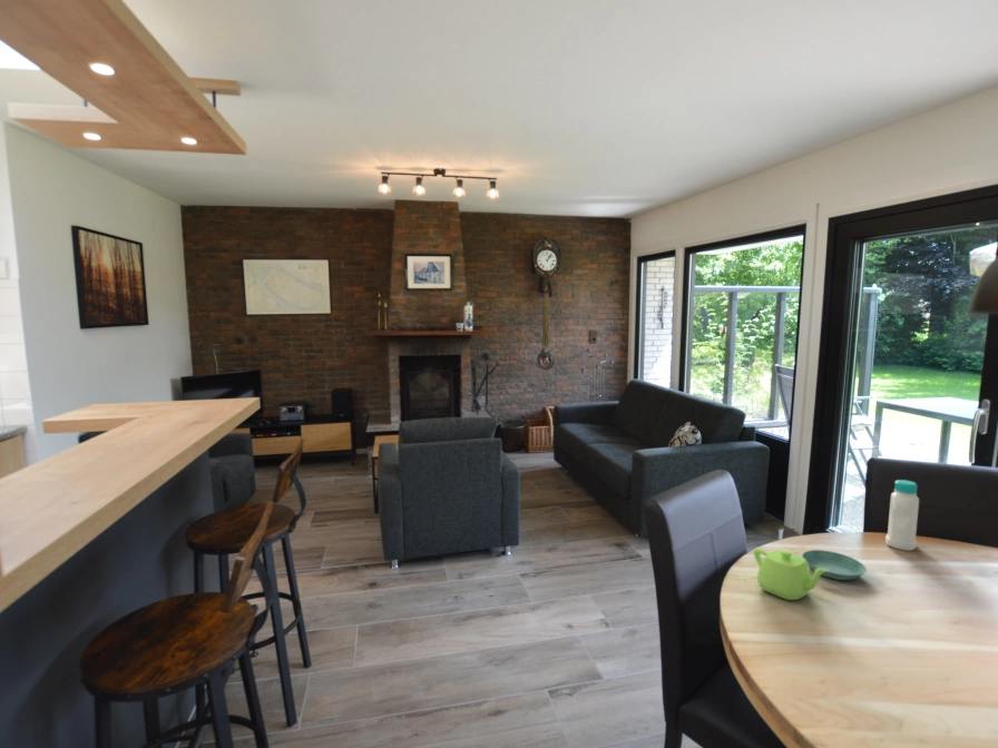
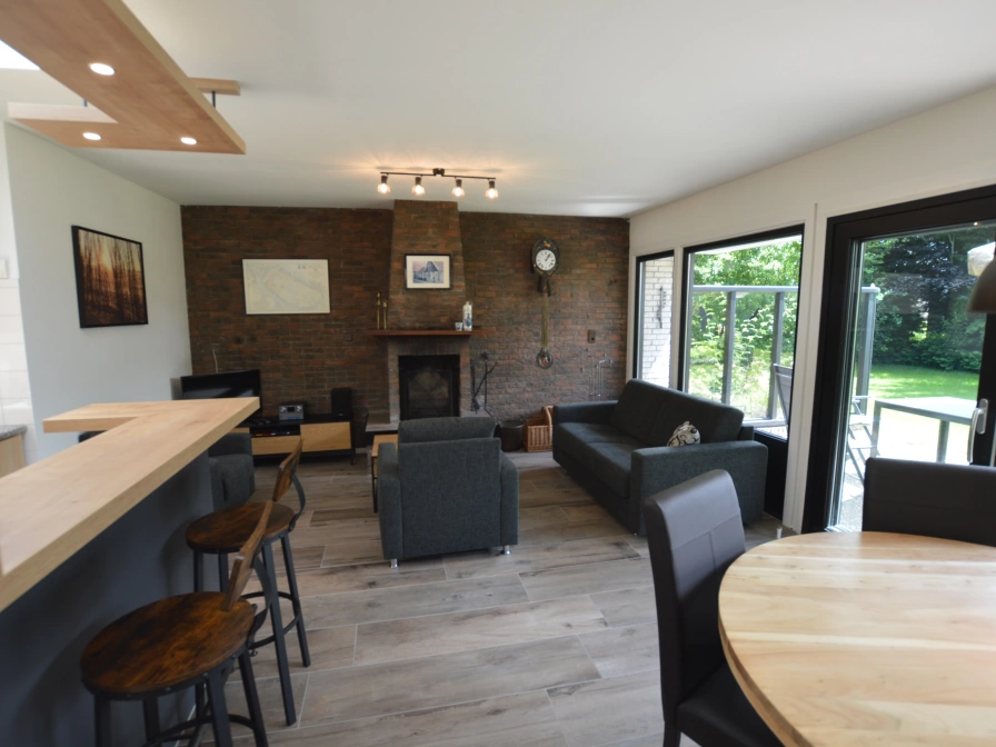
- teapot [752,548,829,601]
- bottle [884,479,920,552]
- saucer [801,549,868,581]
